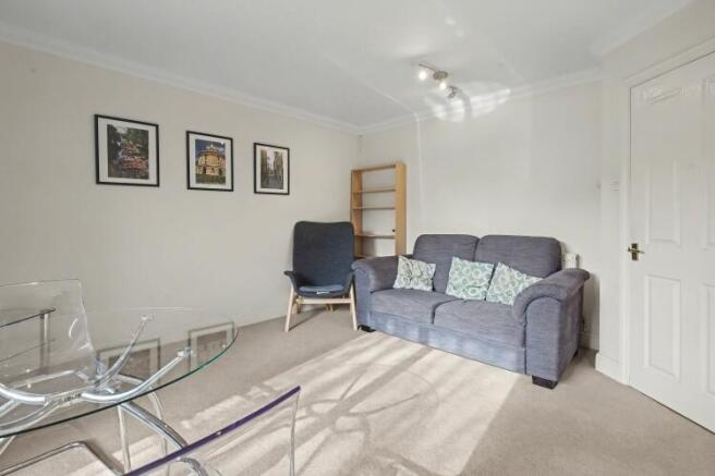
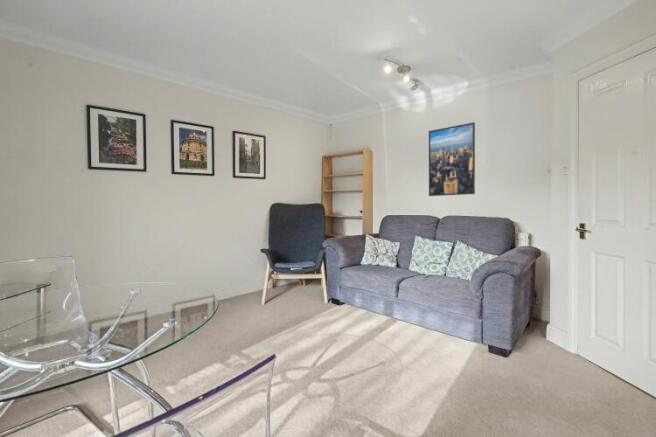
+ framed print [428,121,476,197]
